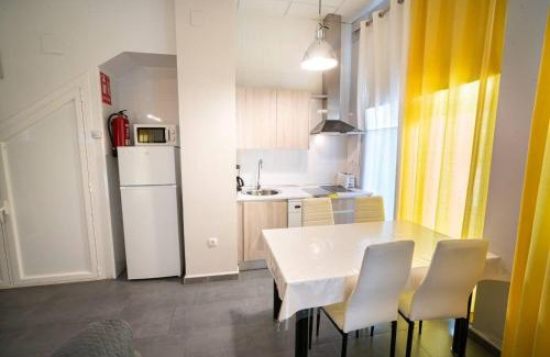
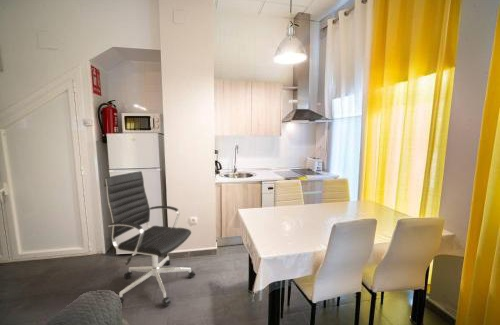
+ chair [104,170,196,307]
